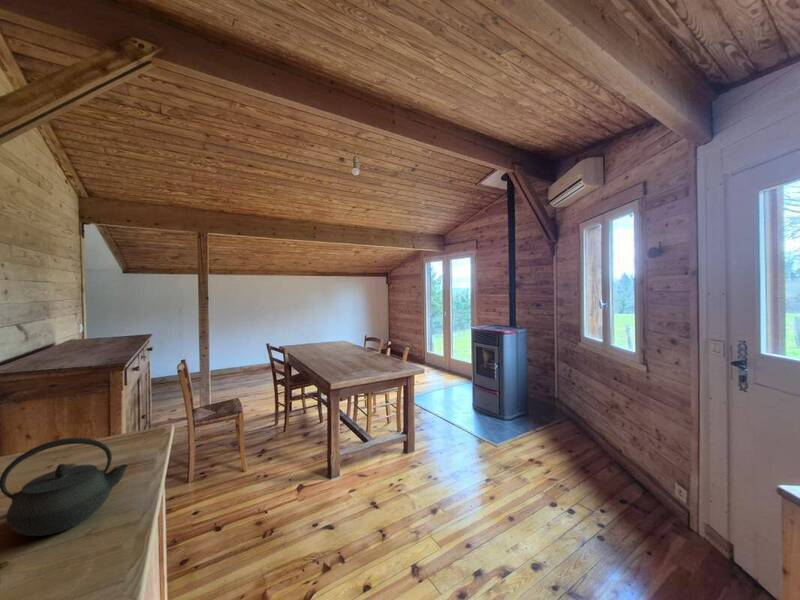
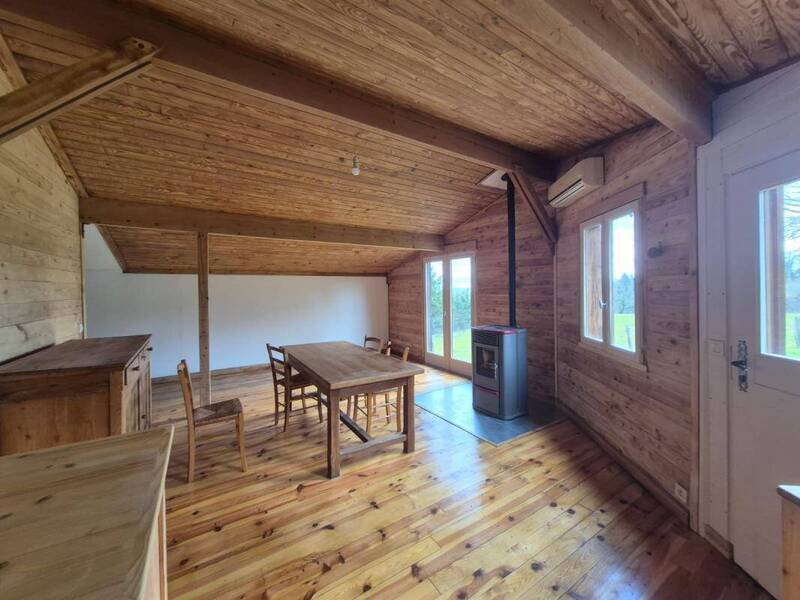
- kettle [0,437,129,537]
